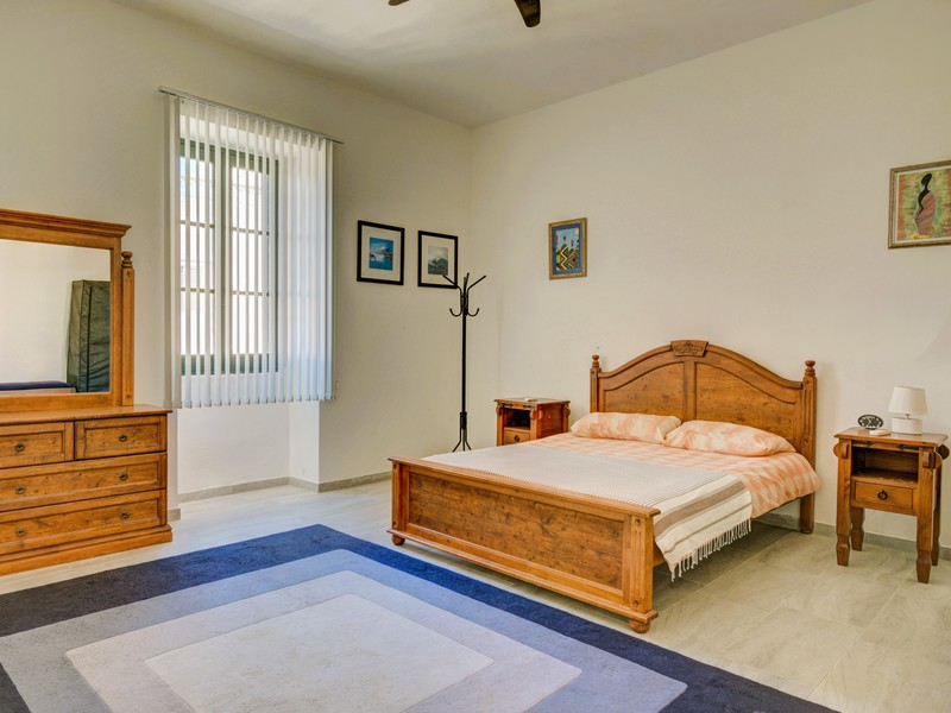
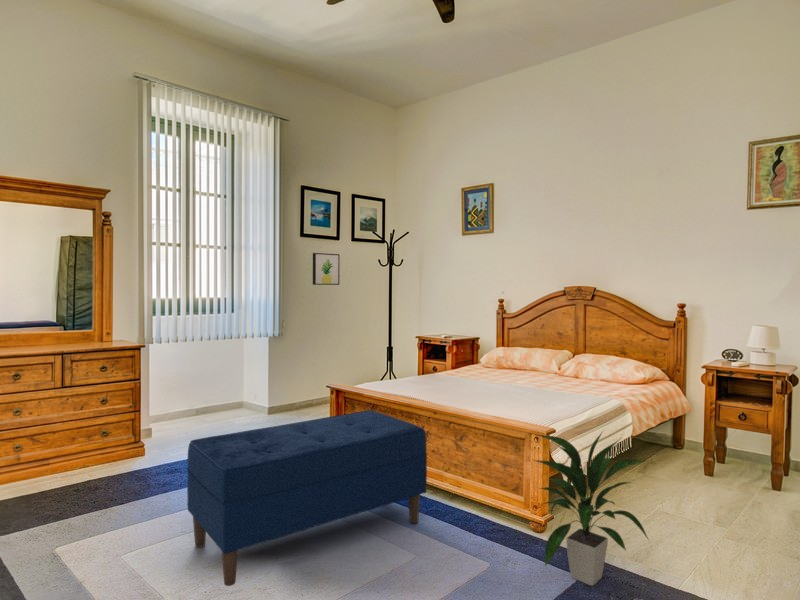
+ indoor plant [533,430,650,587]
+ wall art [312,252,341,286]
+ bench [186,409,428,587]
